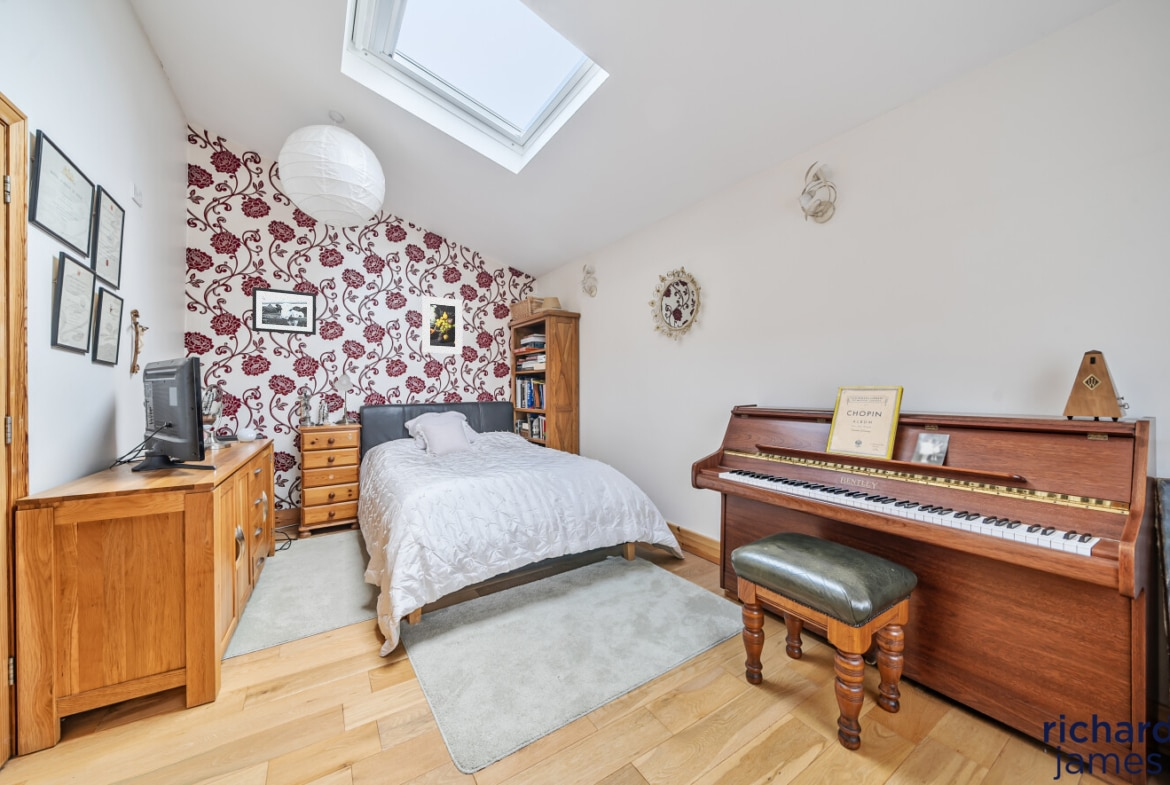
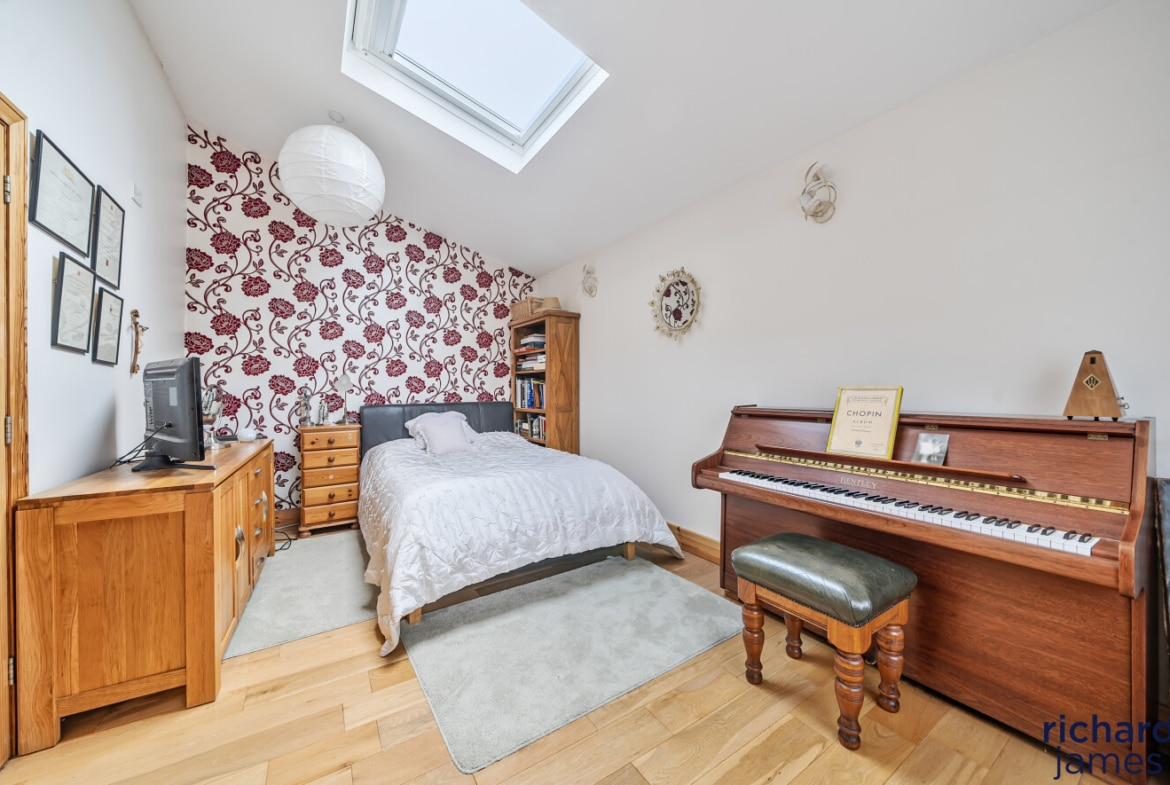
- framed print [421,295,463,355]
- picture frame [251,286,317,336]
